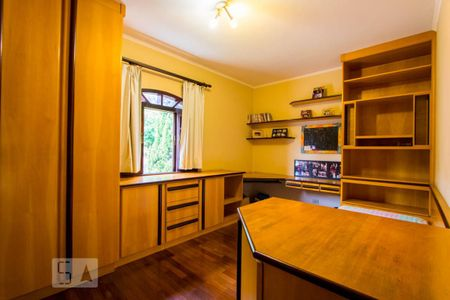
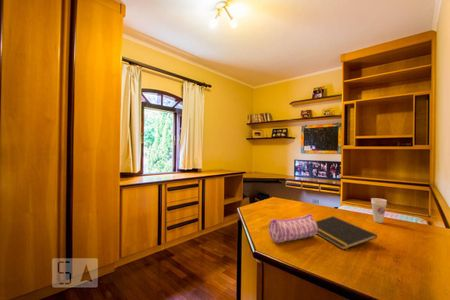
+ notepad [315,215,378,251]
+ pencil case [268,213,318,243]
+ cup [370,197,388,224]
